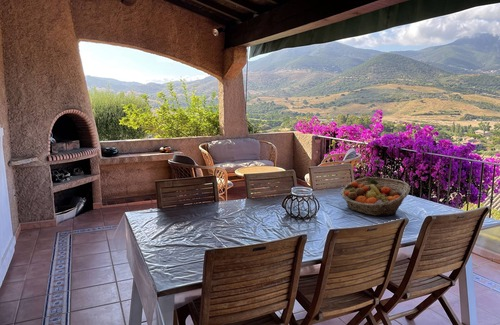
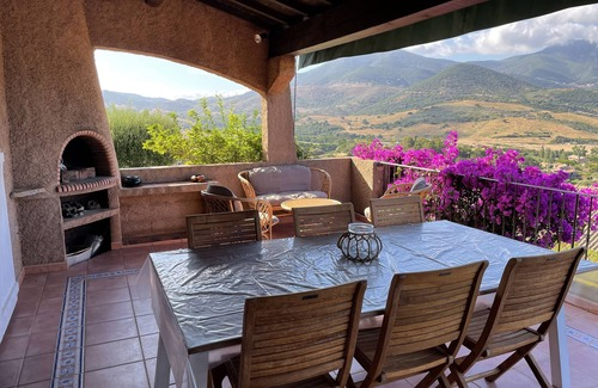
- fruit basket [340,176,411,217]
